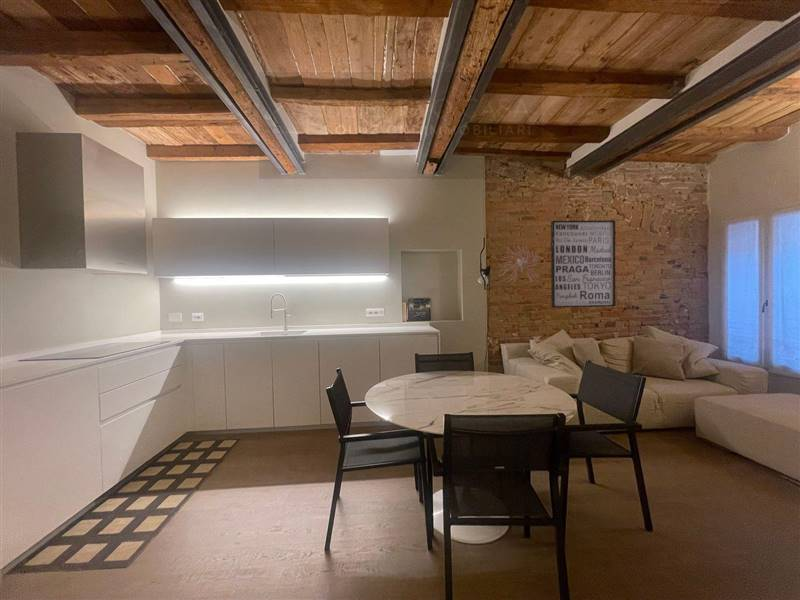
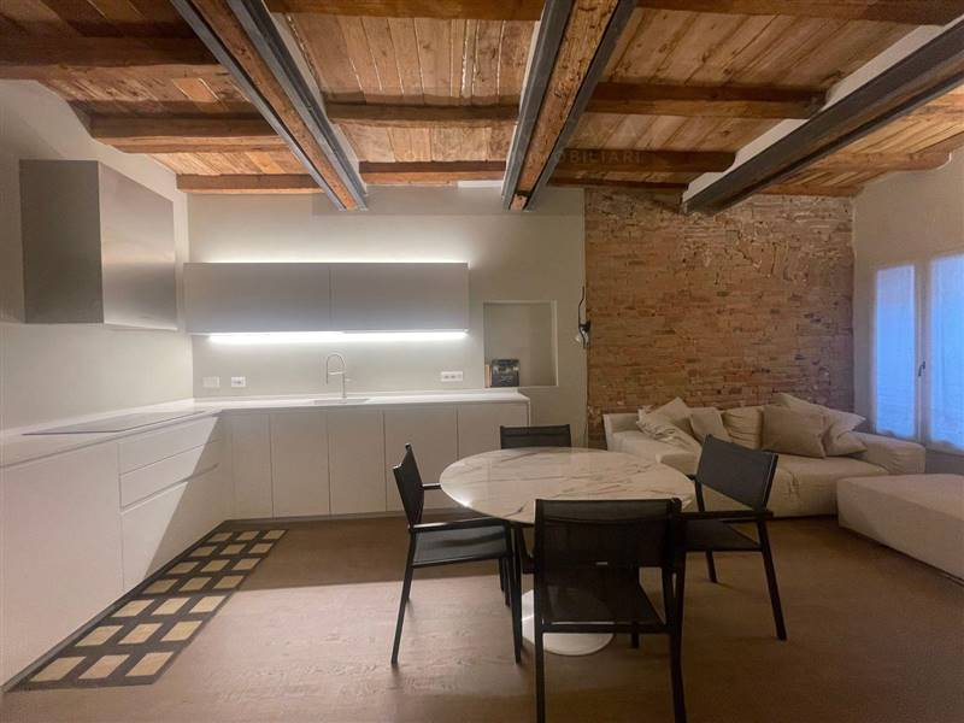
- wall sculpture [498,244,541,285]
- wall art [550,220,616,309]
